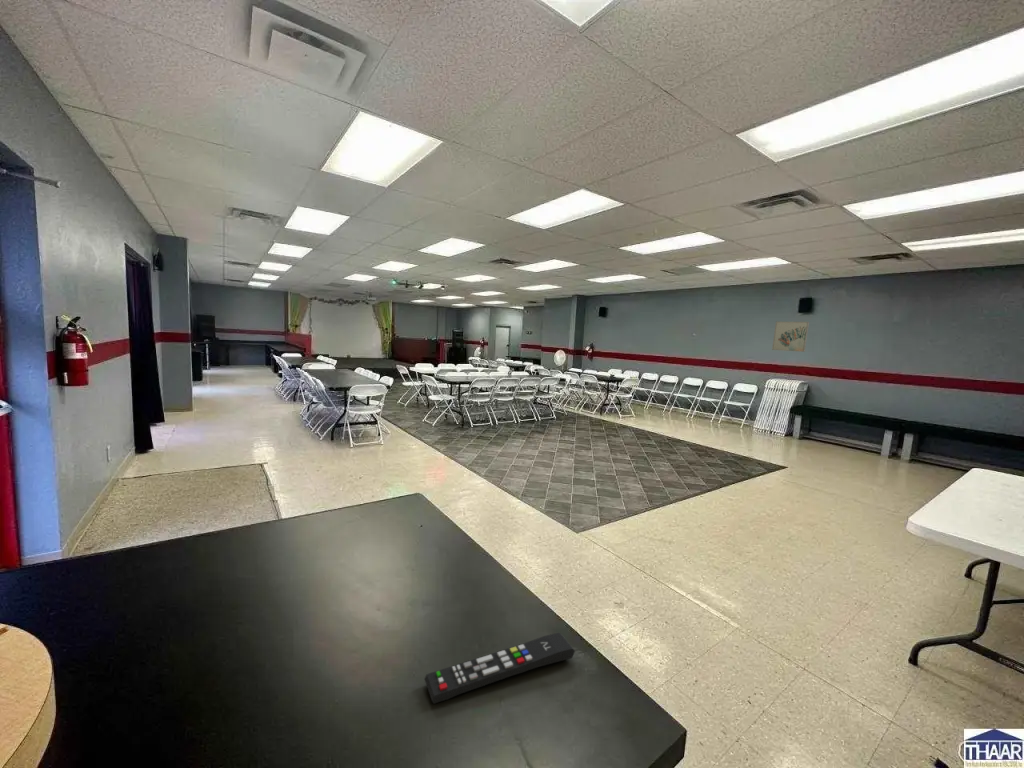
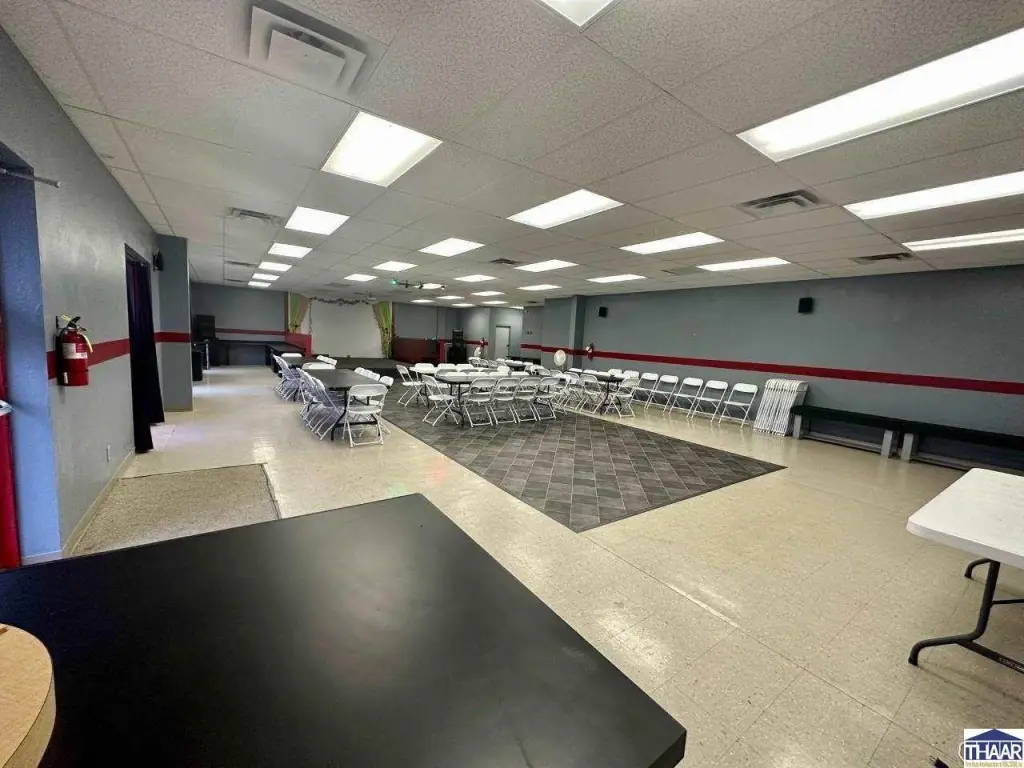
- remote control [424,632,576,705]
- wall art [771,320,810,353]
